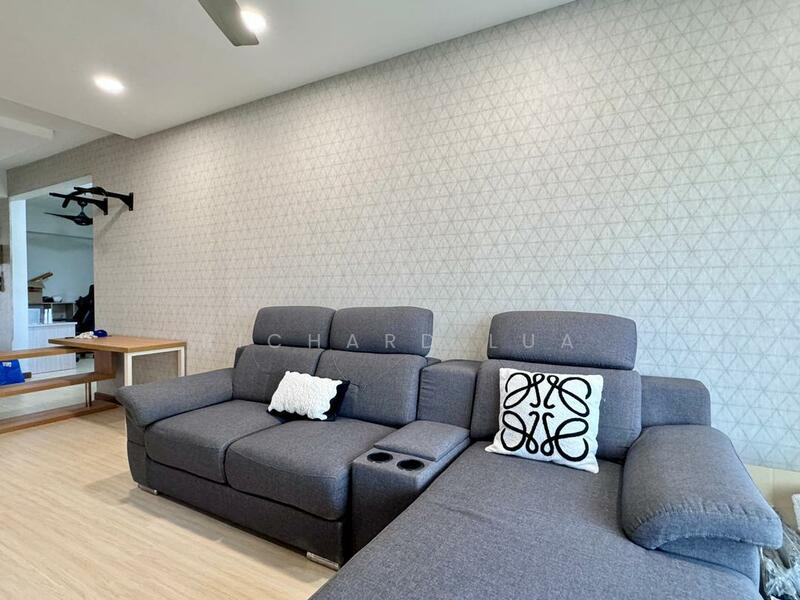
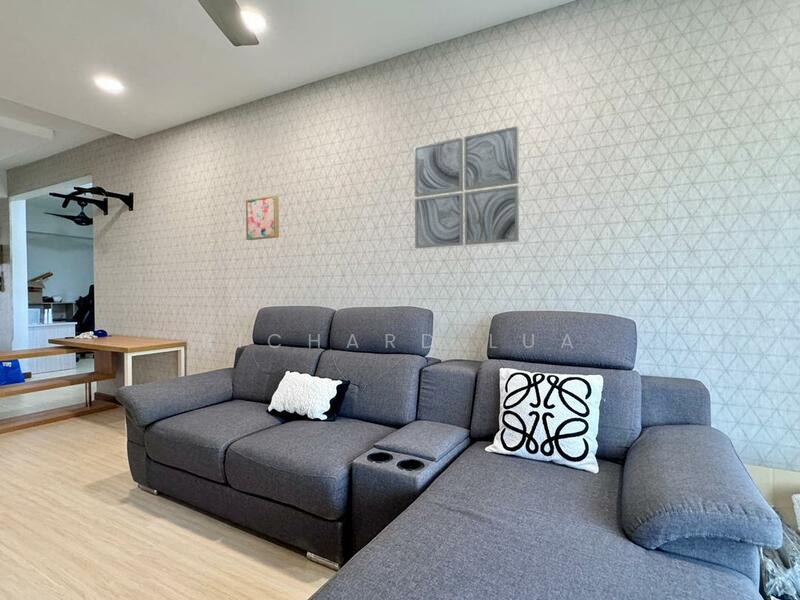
+ wall art [413,125,520,249]
+ wall art [245,194,280,241]
